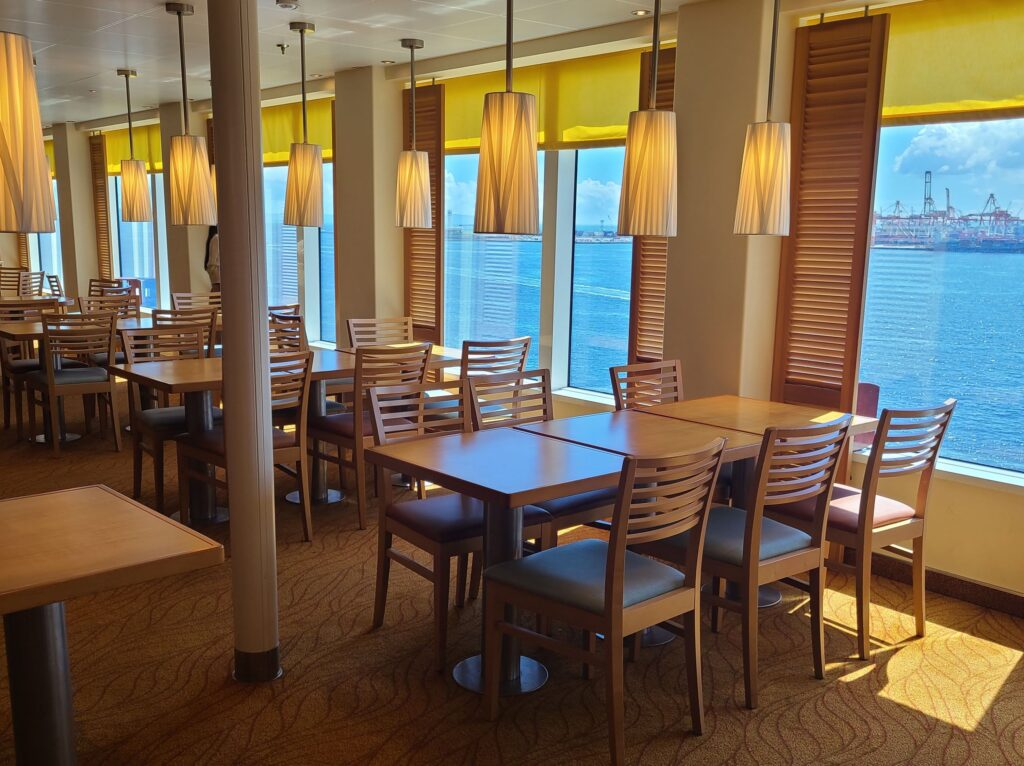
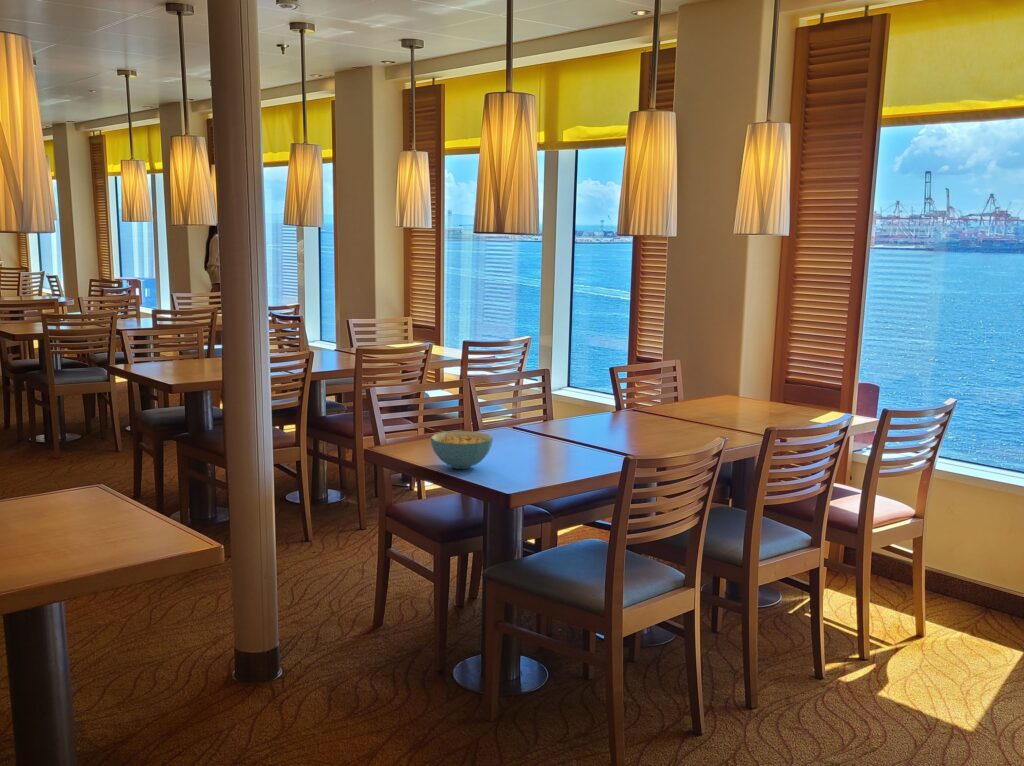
+ cereal bowl [430,430,494,470]
